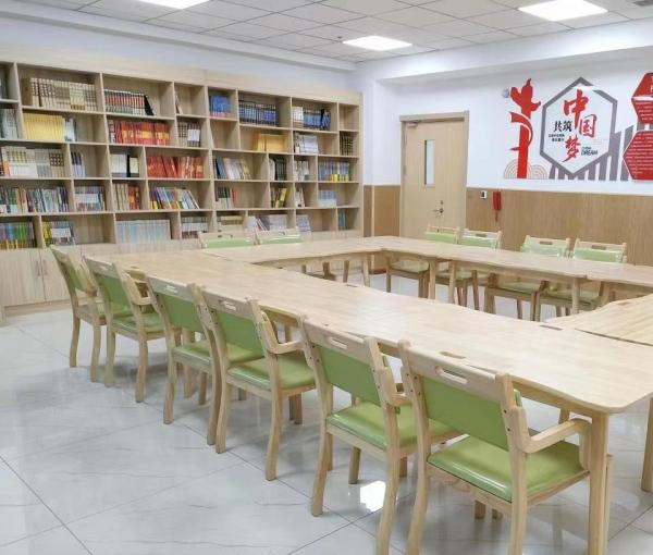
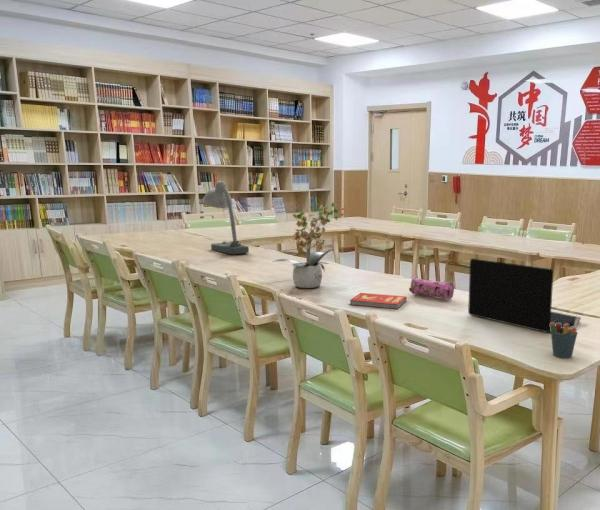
+ potted plant [271,200,345,289]
+ desk lamp [201,180,250,255]
+ book [349,292,408,310]
+ pen holder [550,318,579,359]
+ laptop [467,258,582,334]
+ pencil case [408,276,455,301]
